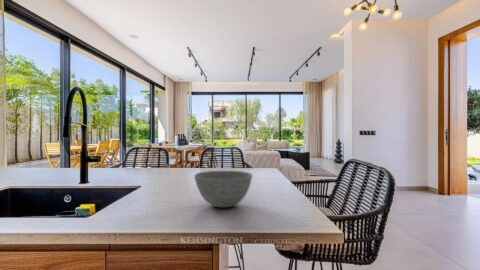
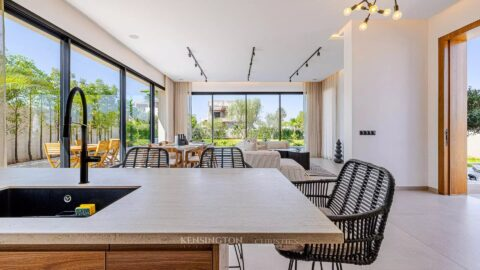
- bowl [193,170,253,208]
